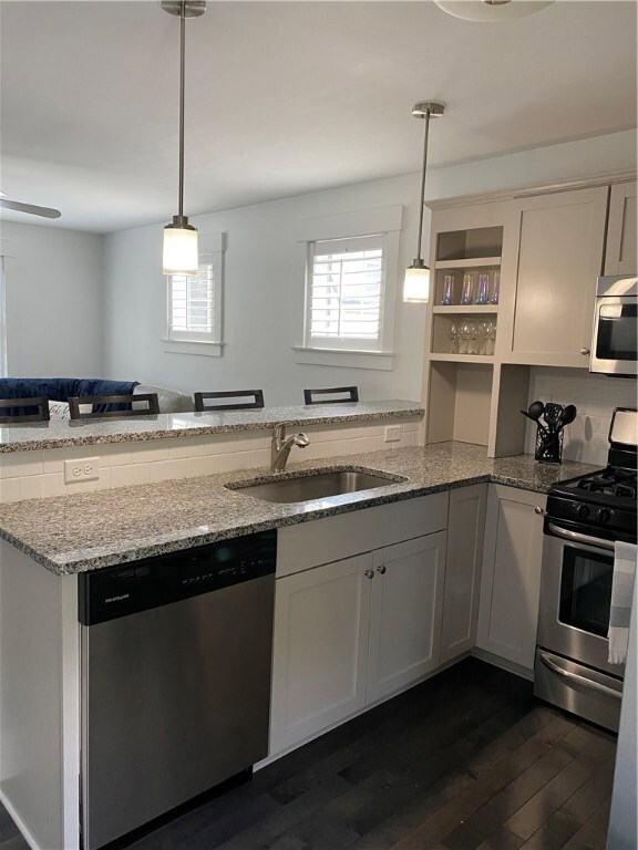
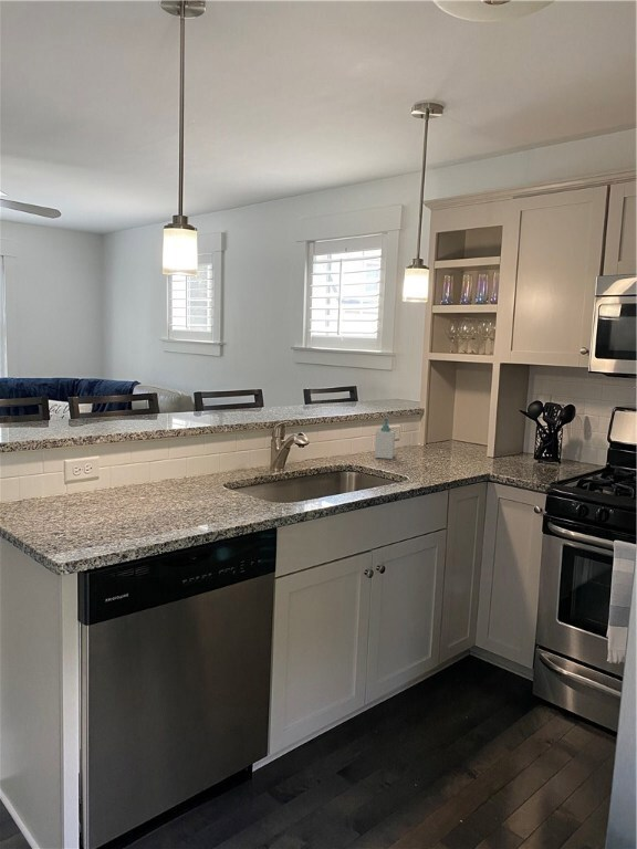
+ soap bottle [374,417,396,460]
